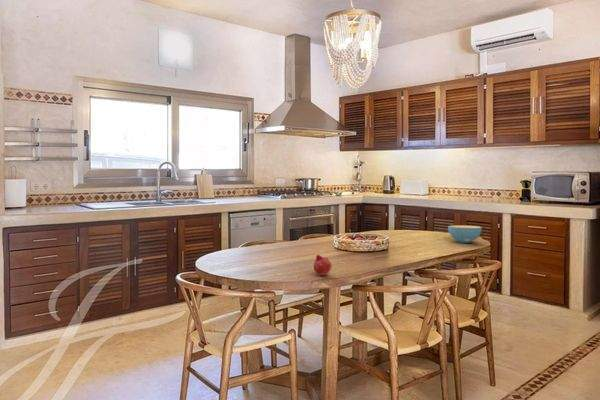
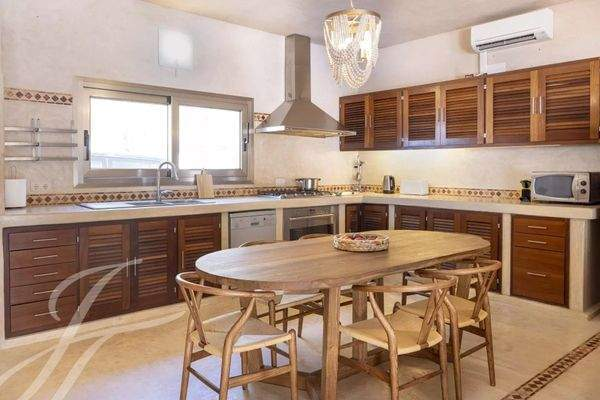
- fruit [313,254,333,276]
- cereal bowl [447,224,483,244]
